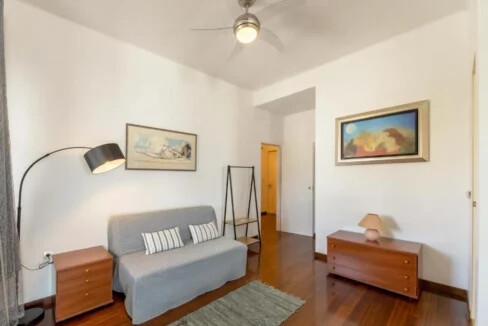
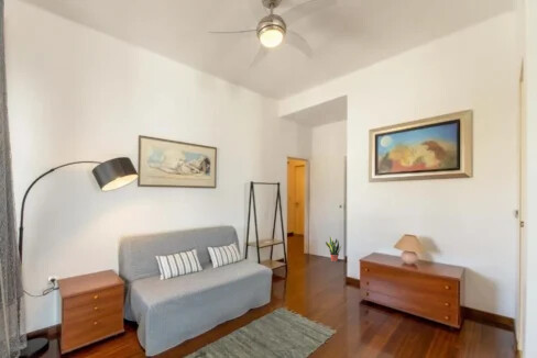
+ potted plant [325,236,344,262]
